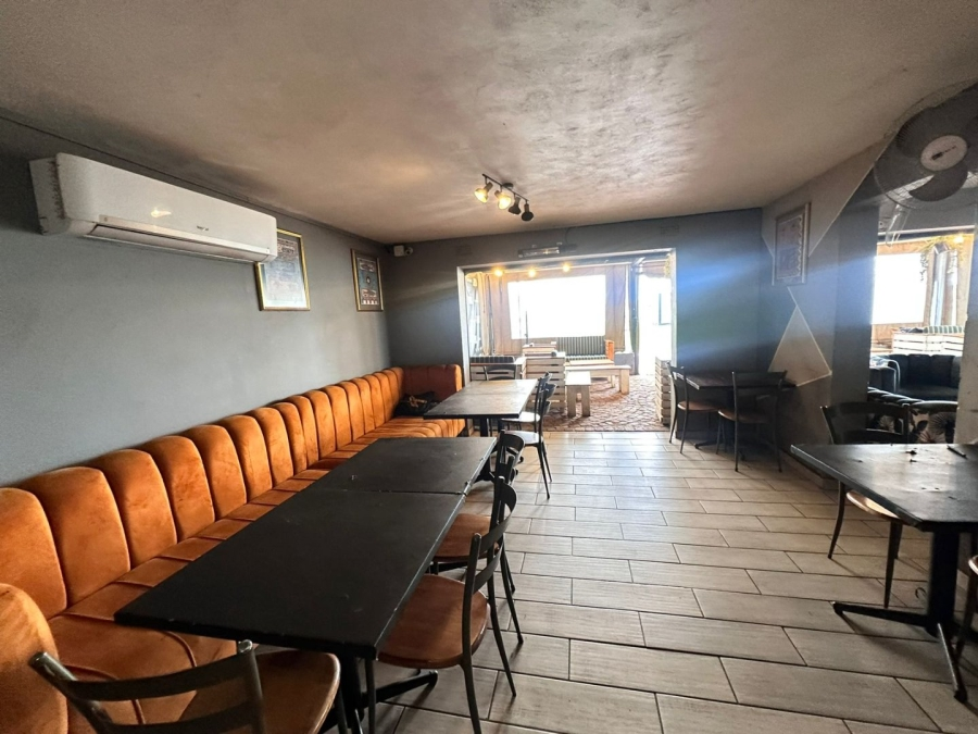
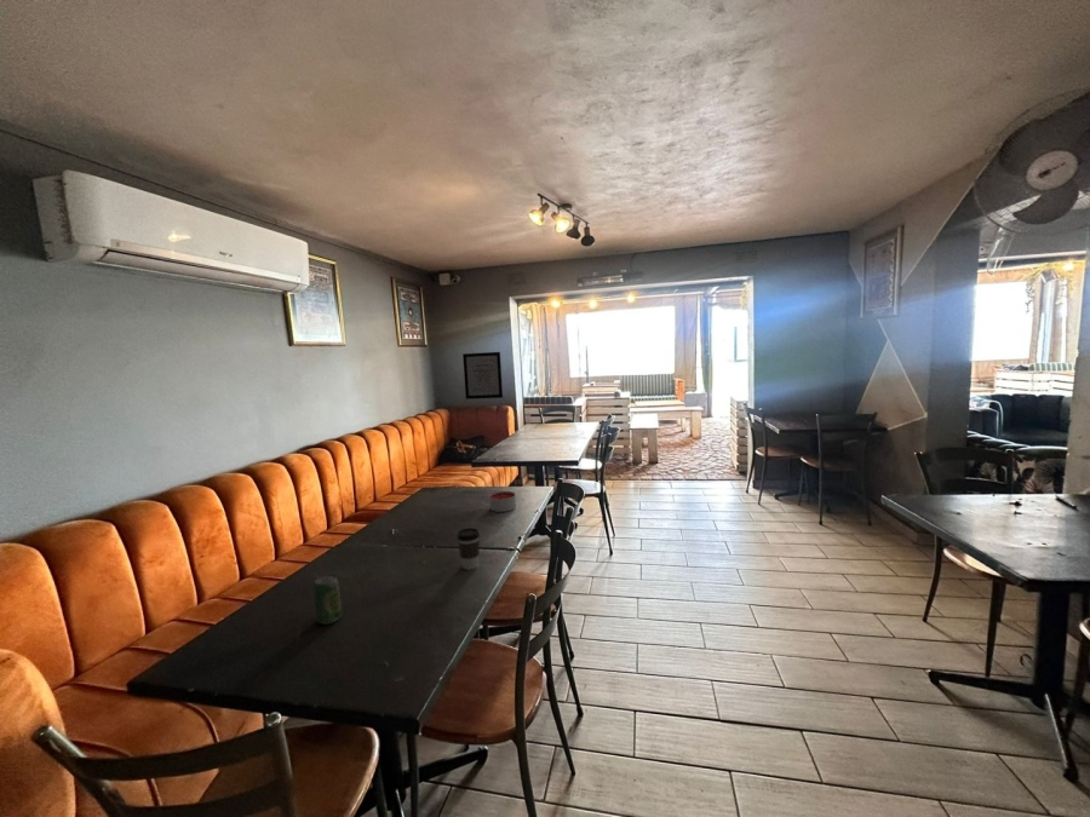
+ wall art [461,351,504,401]
+ beverage can [312,574,343,626]
+ coffee cup [457,527,481,571]
+ candle [488,490,517,513]
